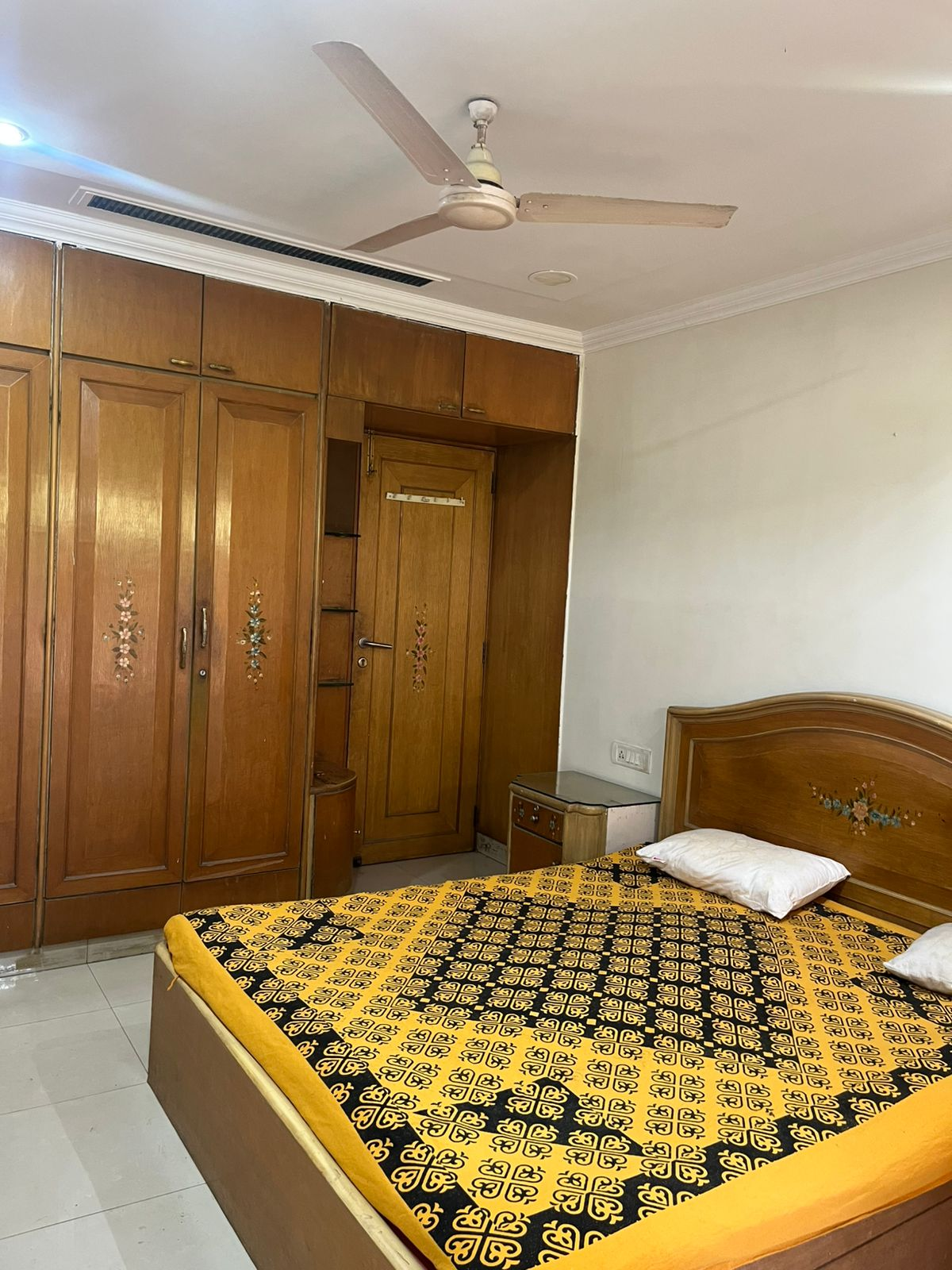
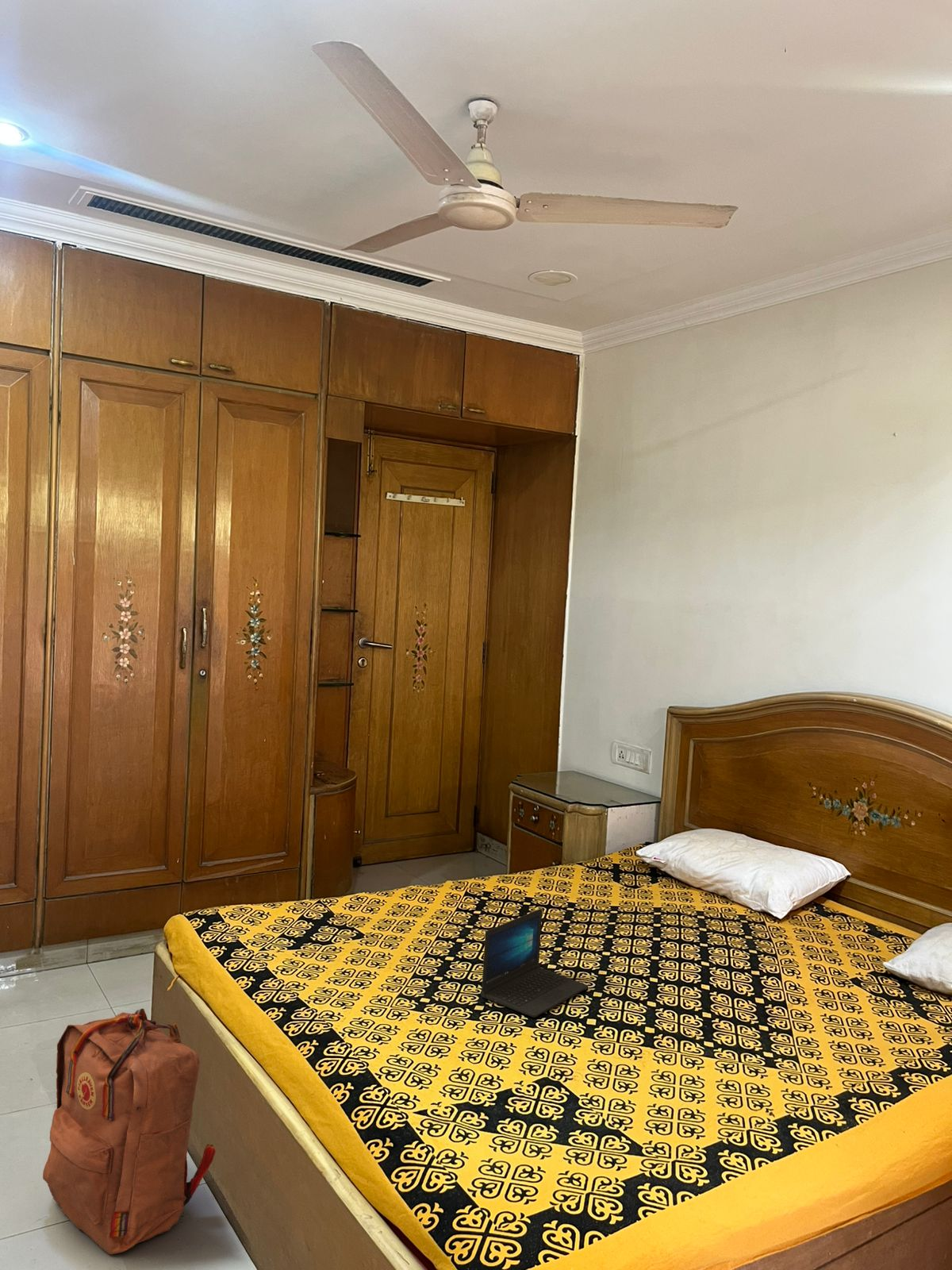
+ laptop [480,908,589,1018]
+ backpack [42,1008,216,1255]
